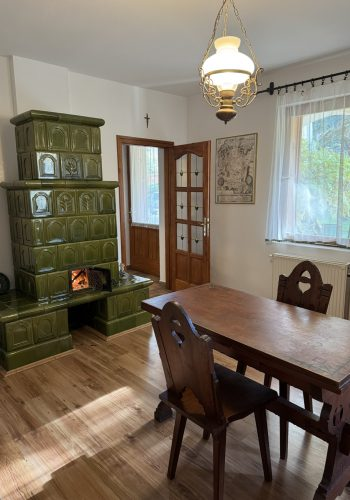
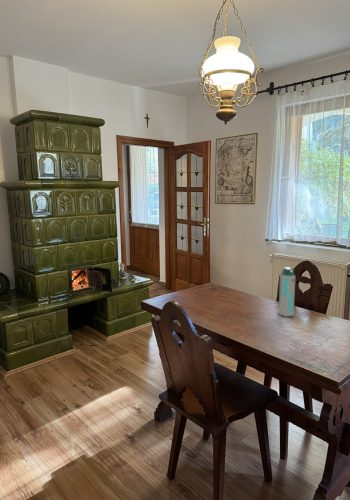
+ water bottle [277,266,296,318]
